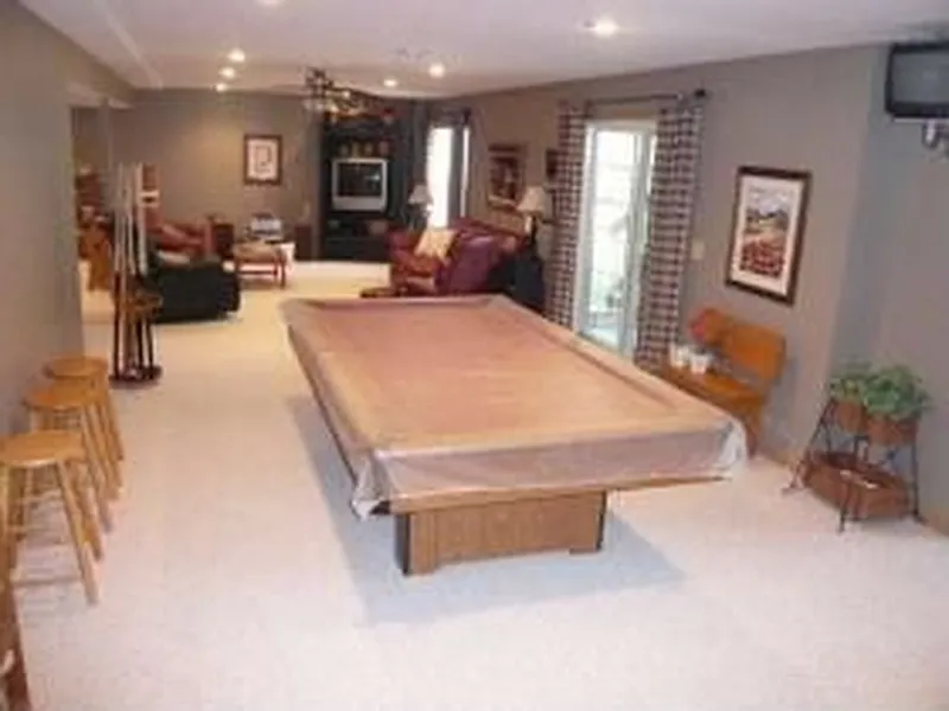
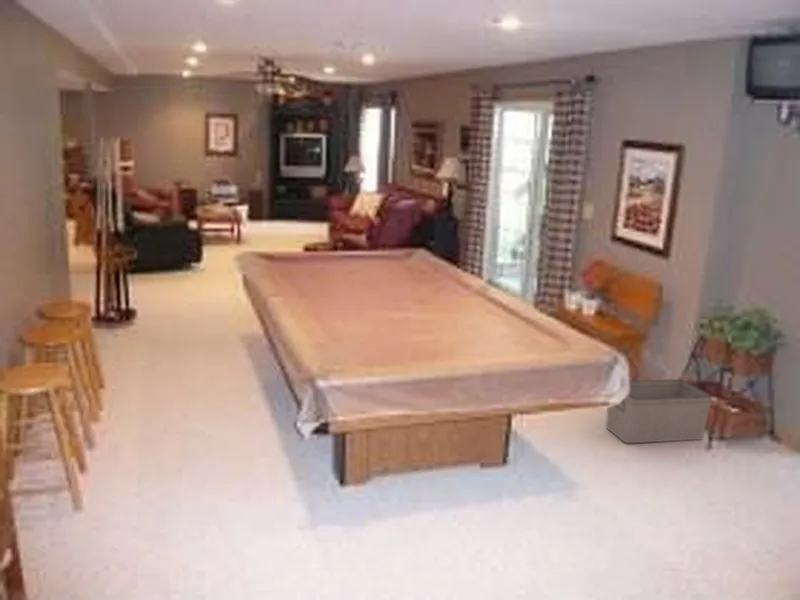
+ storage bin [605,378,714,444]
